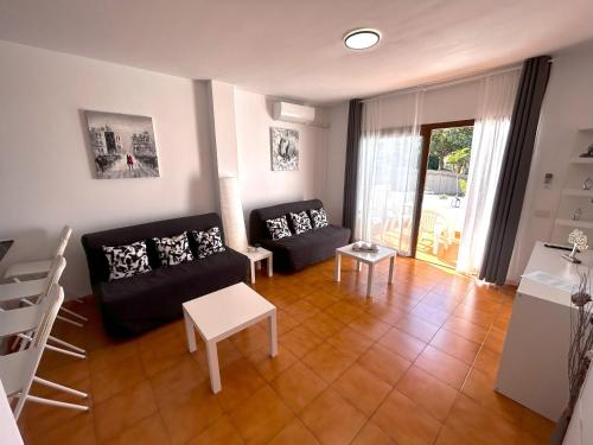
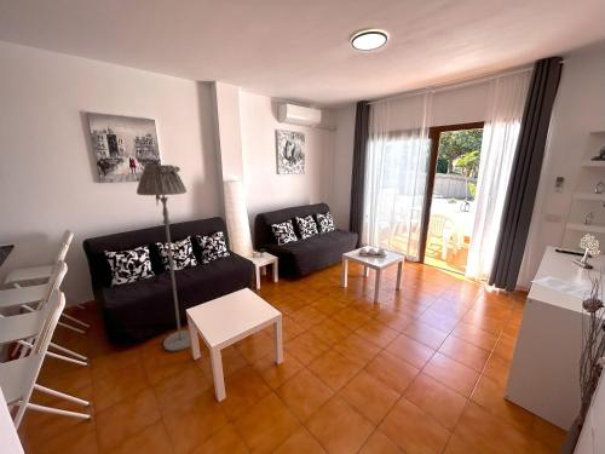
+ floor lamp [136,163,192,352]
